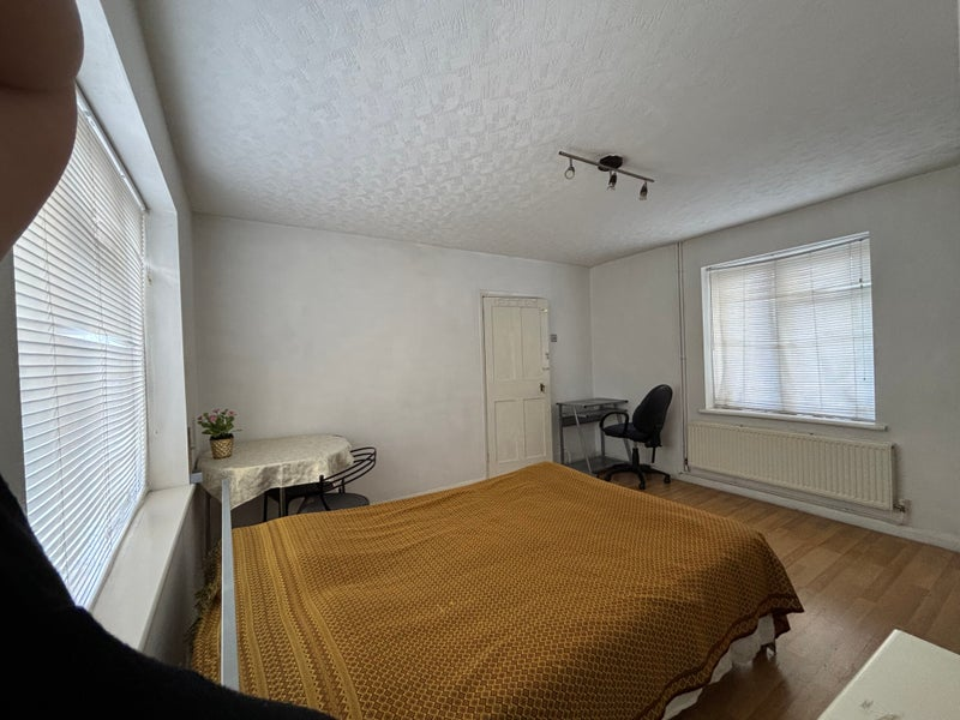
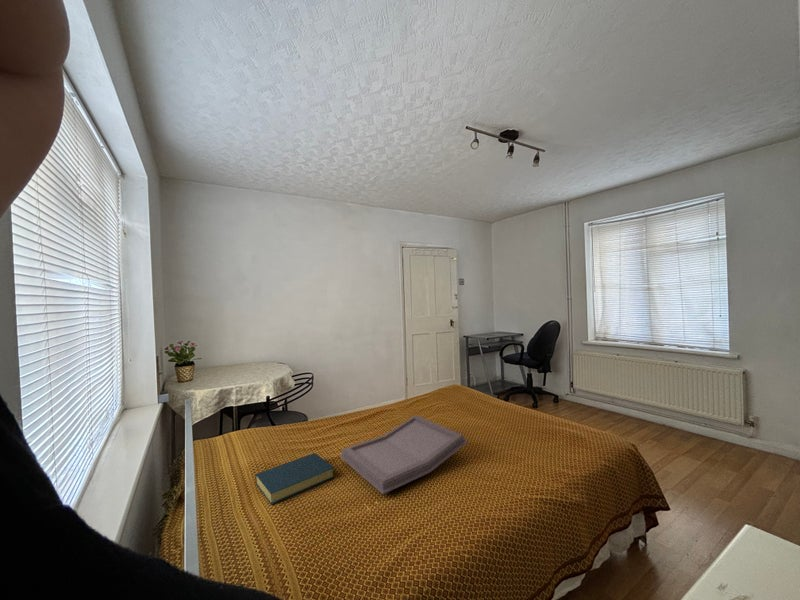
+ serving tray [339,414,469,495]
+ hardback book [254,452,335,506]
